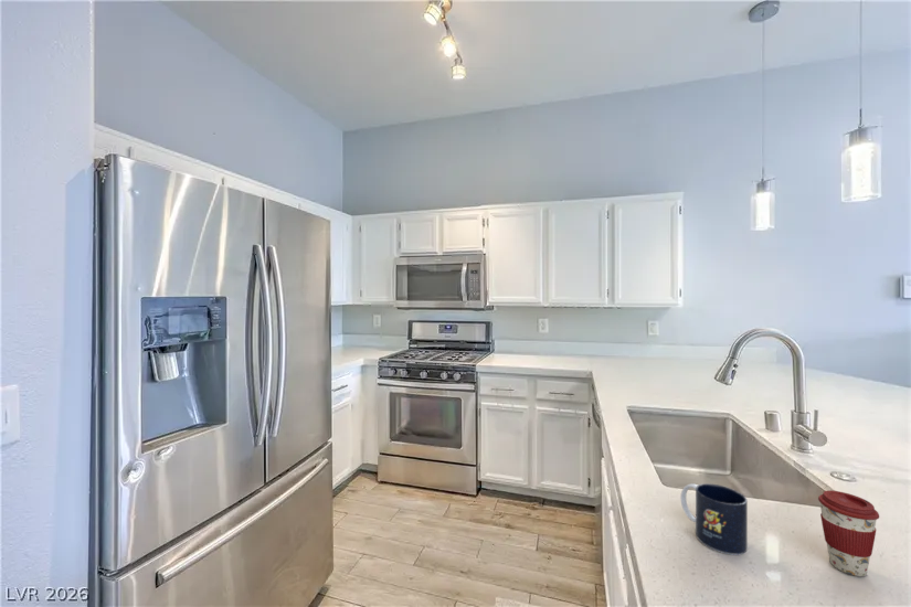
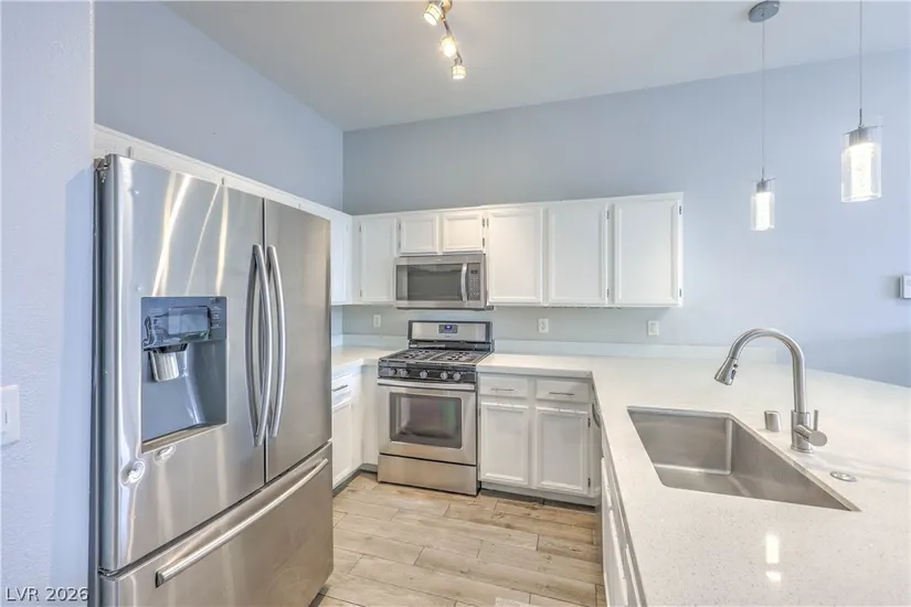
- mug [680,482,749,556]
- coffee cup [817,489,880,577]
